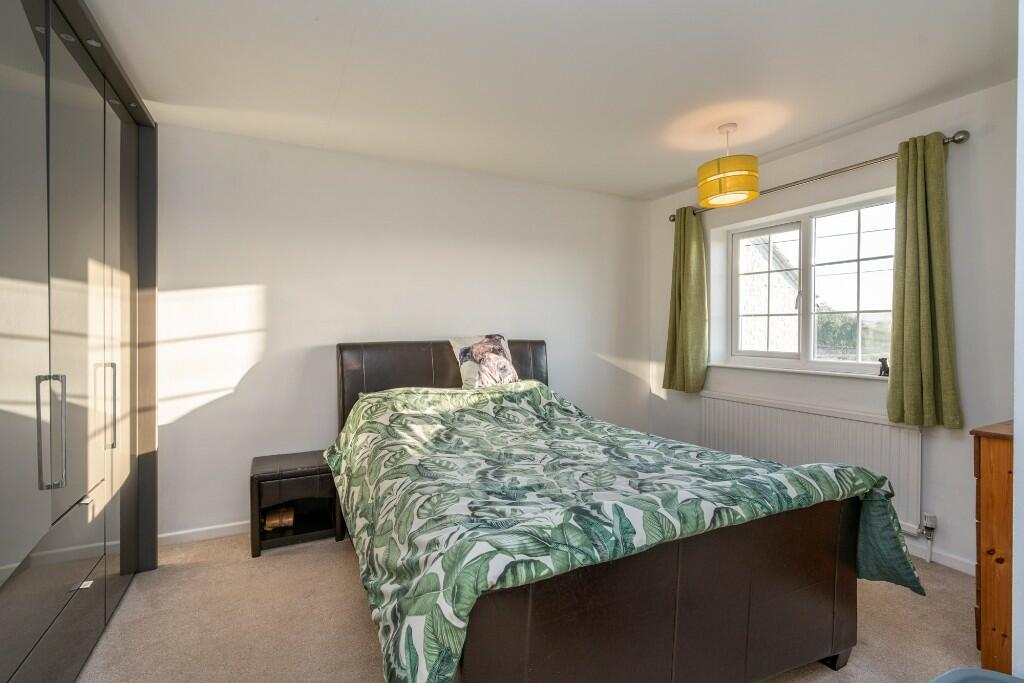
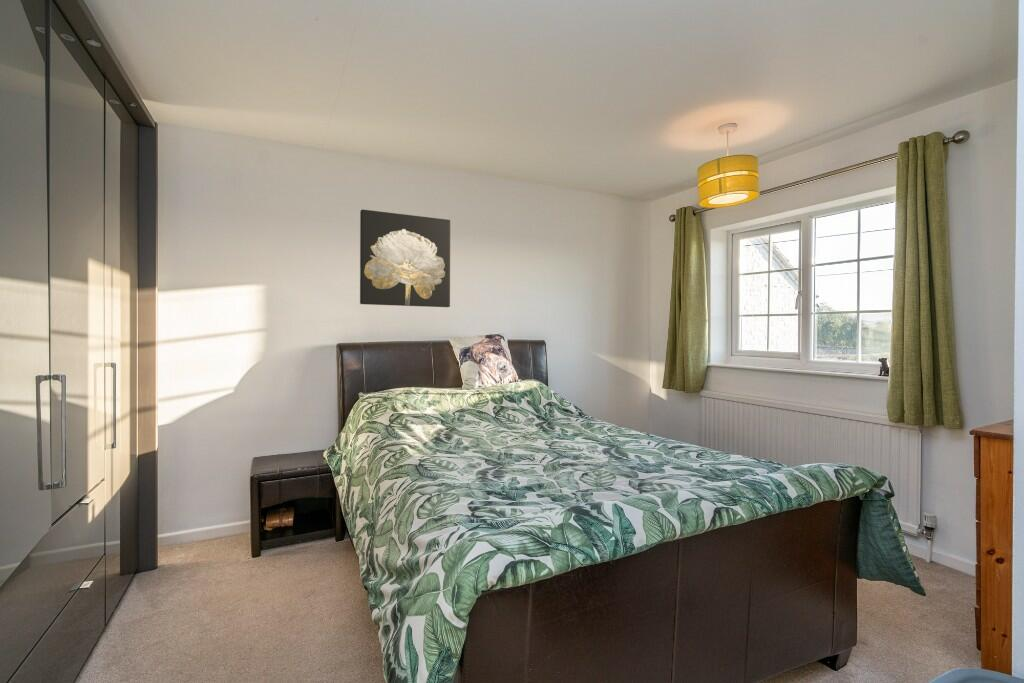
+ wall art [359,208,451,308]
